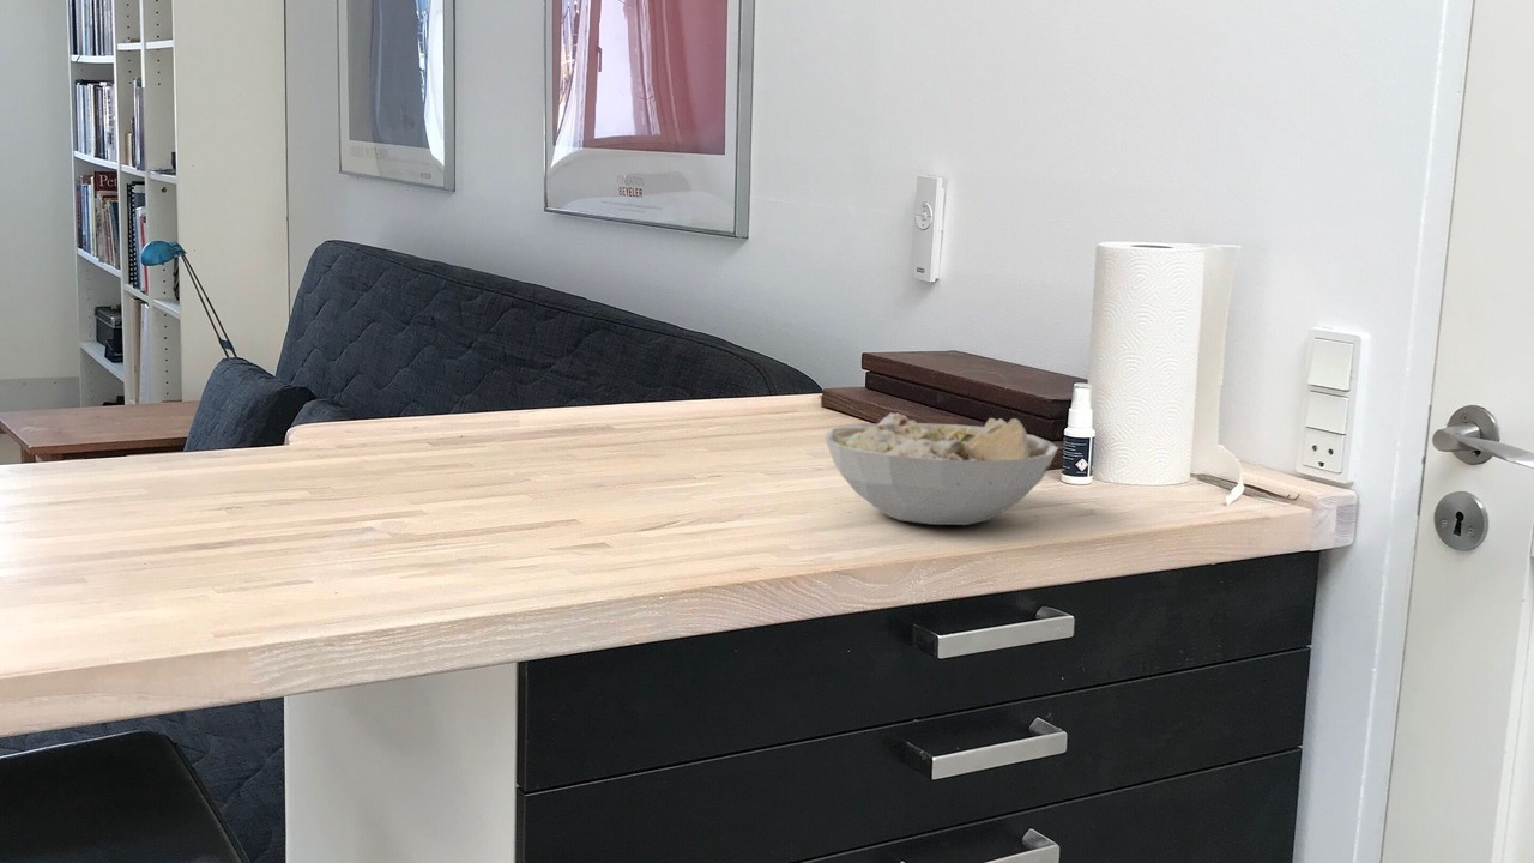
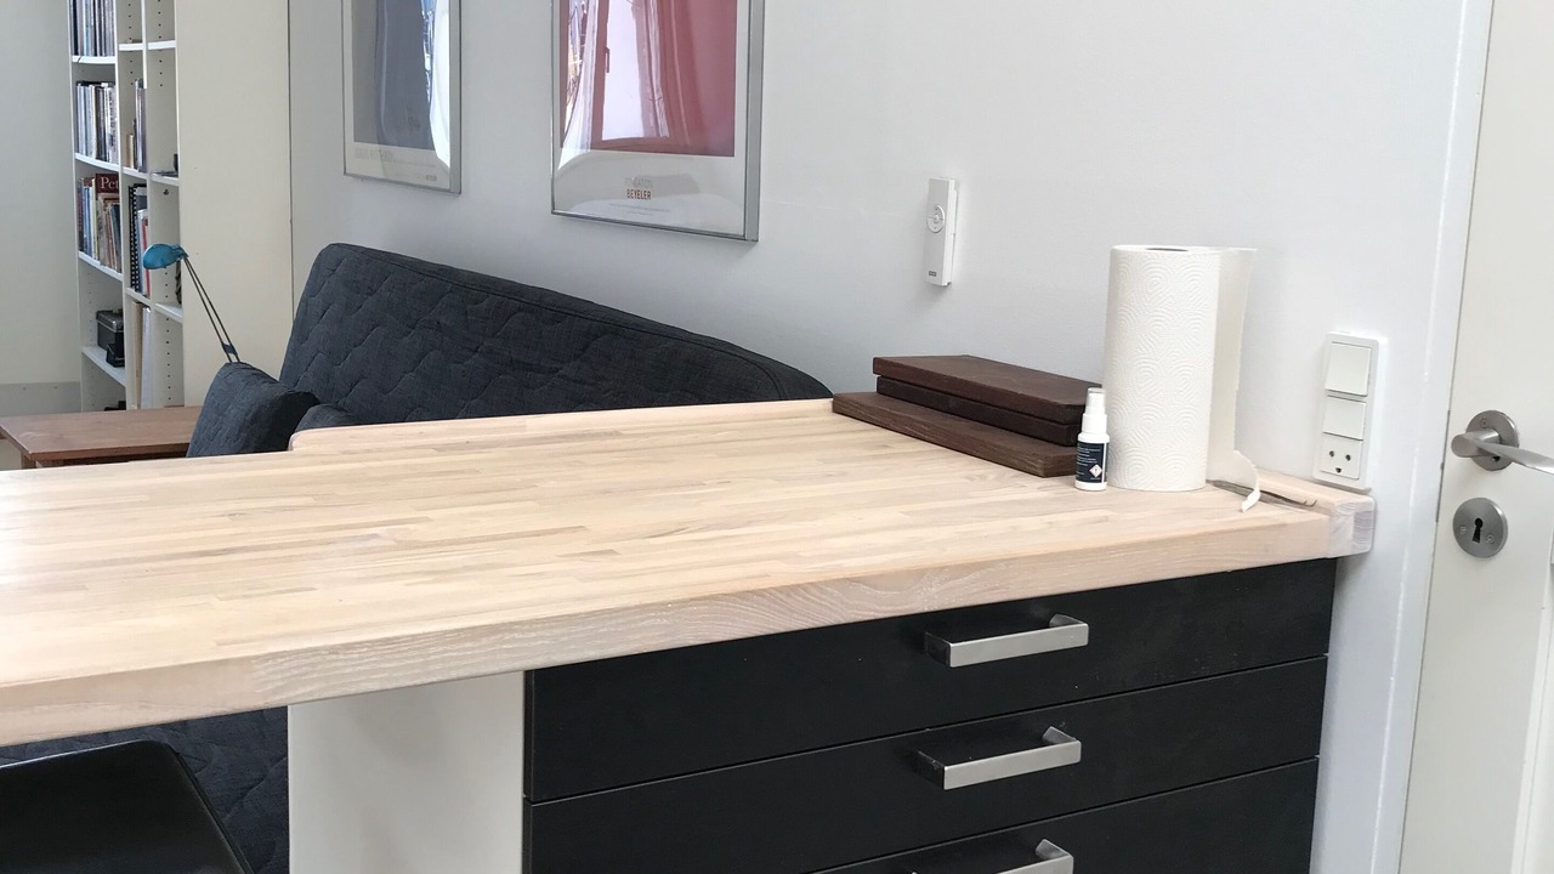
- bowl [823,412,1059,526]
